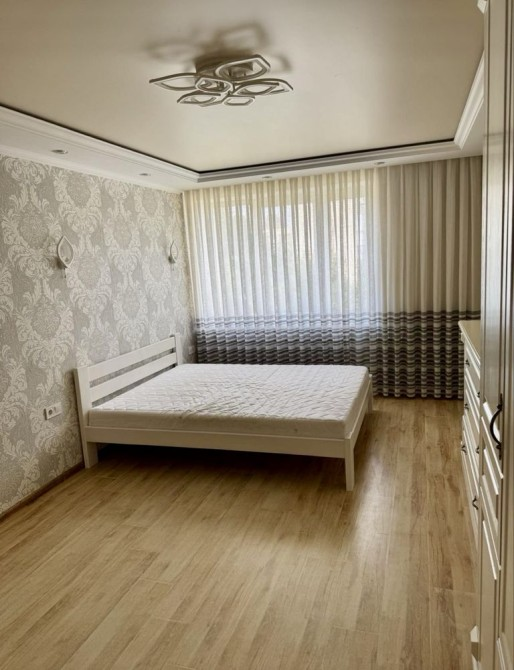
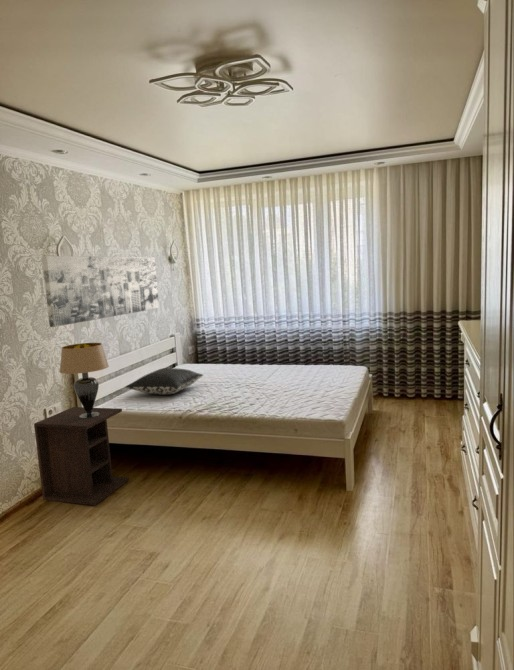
+ pillow [124,367,204,396]
+ wall art [41,255,160,328]
+ nightstand [33,406,130,507]
+ table lamp [58,342,110,418]
